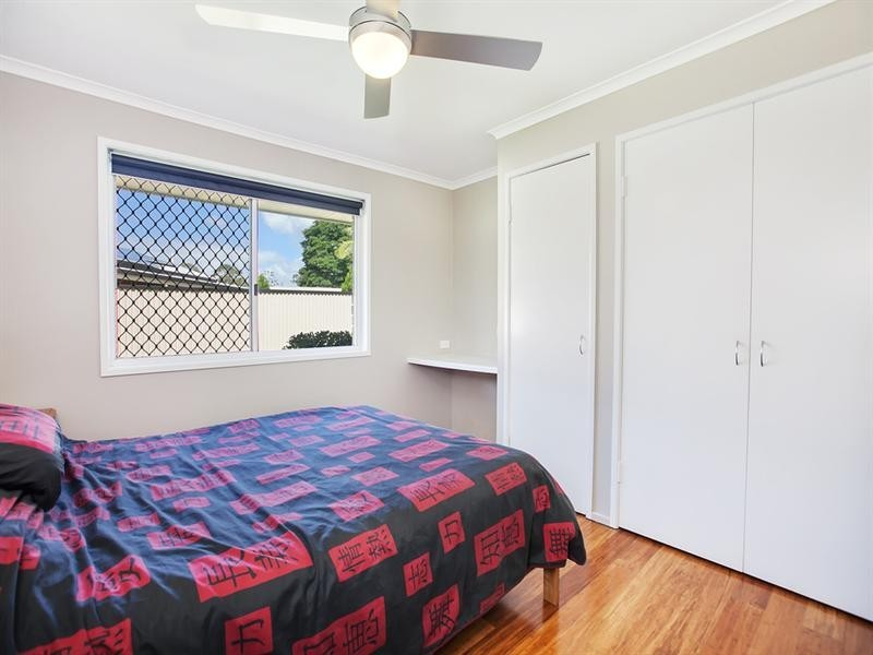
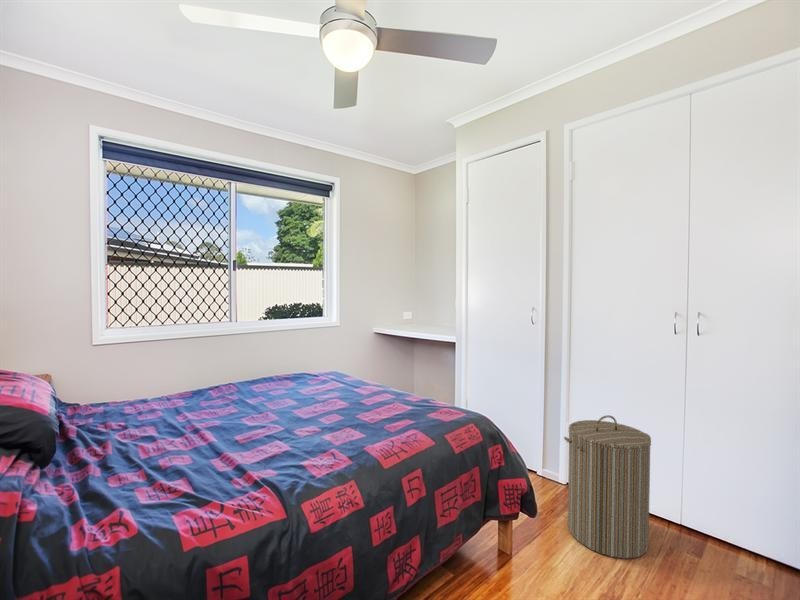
+ laundry hamper [563,414,652,559]
